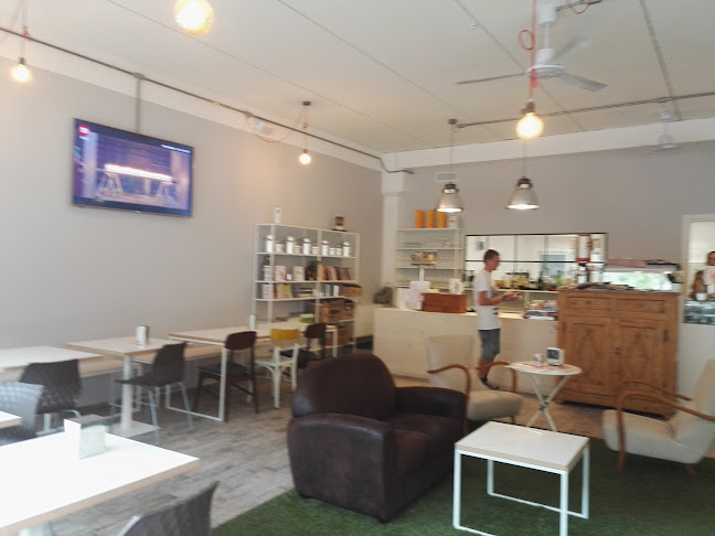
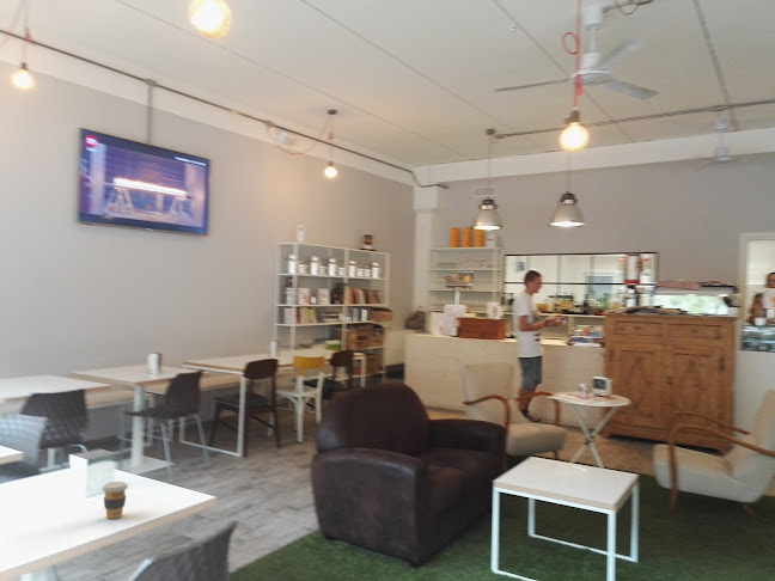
+ coffee cup [100,481,129,520]
